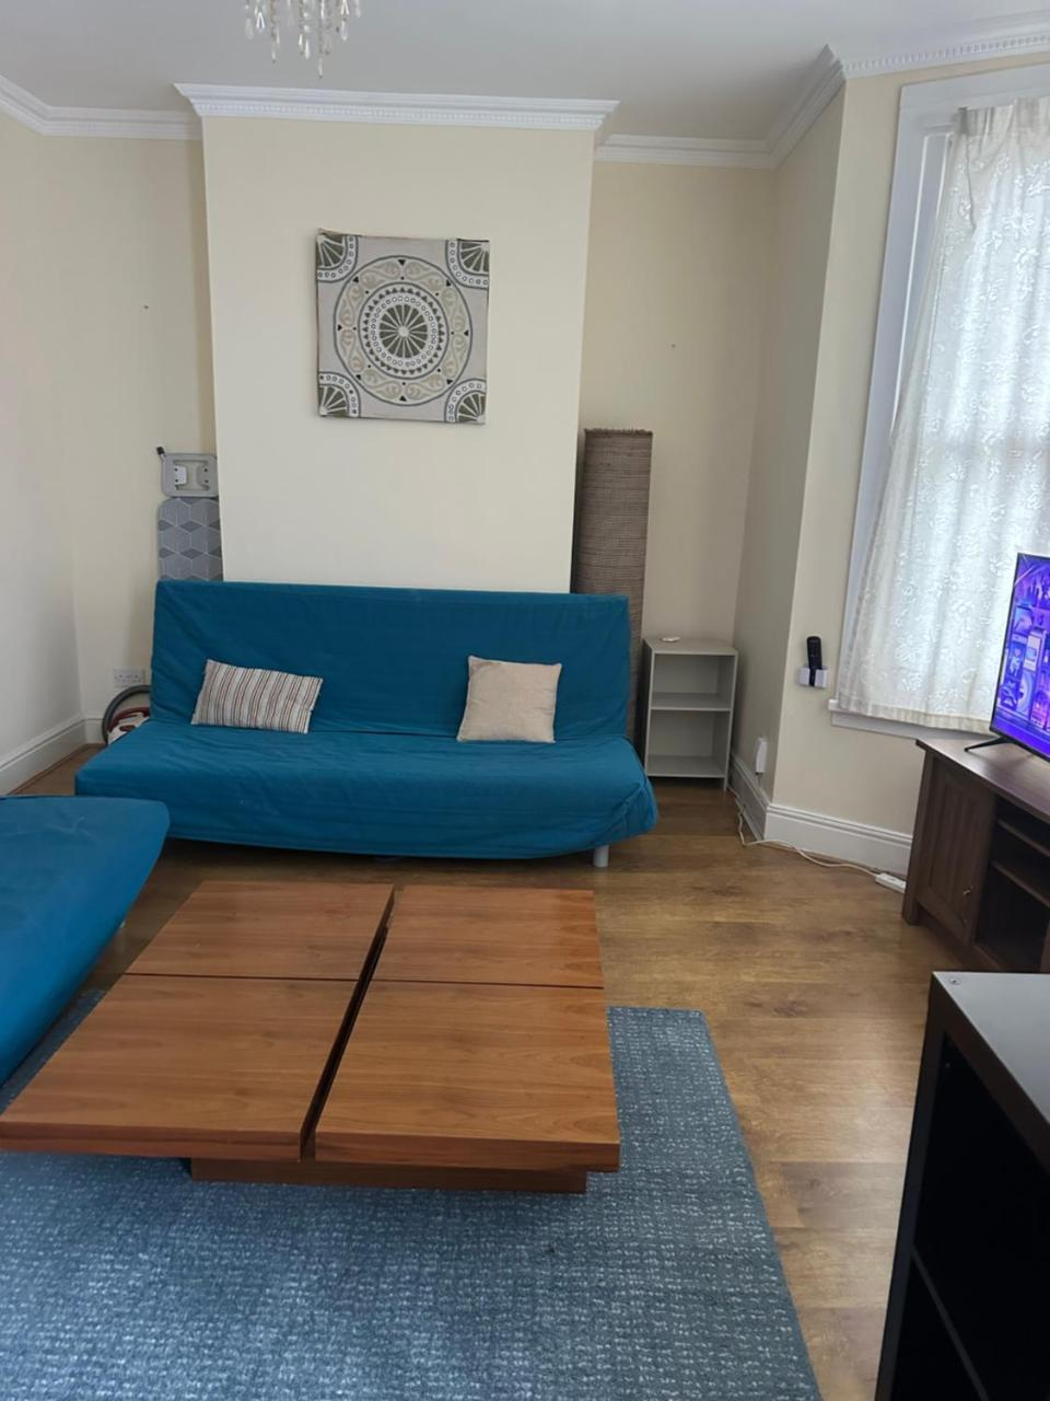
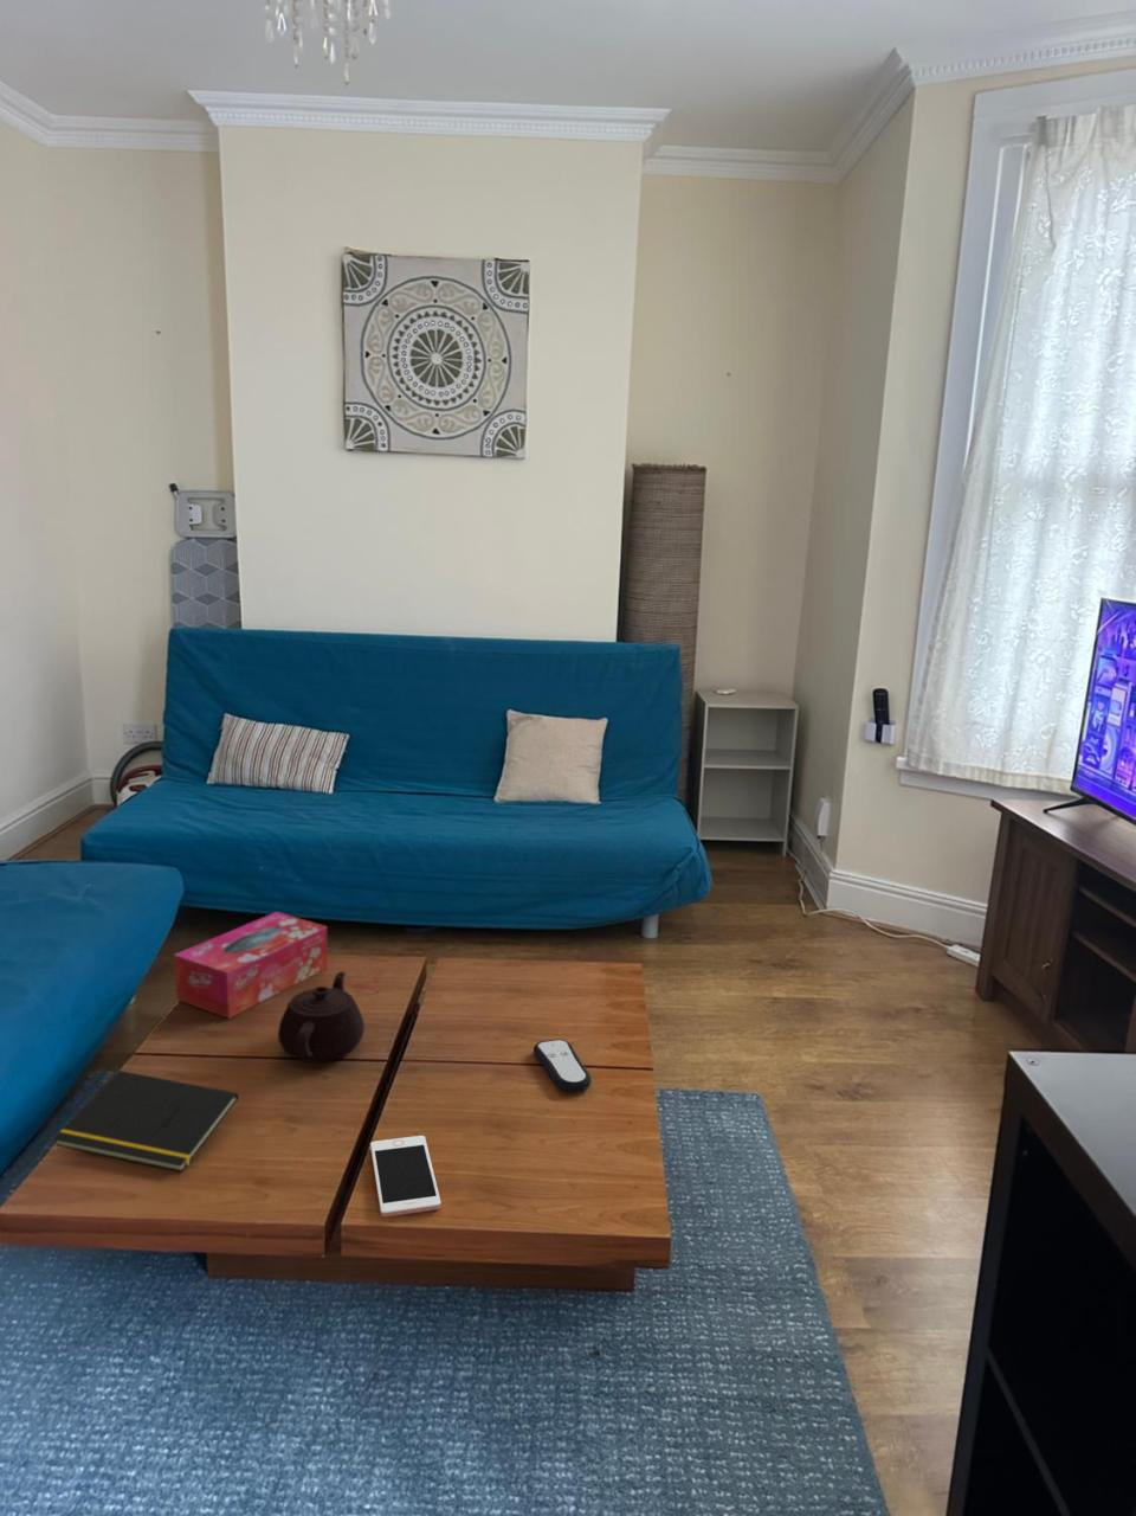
+ teapot [277,970,365,1065]
+ notepad [54,1070,239,1172]
+ tissue box [173,911,329,1019]
+ cell phone [369,1135,442,1218]
+ remote control [532,1039,593,1093]
